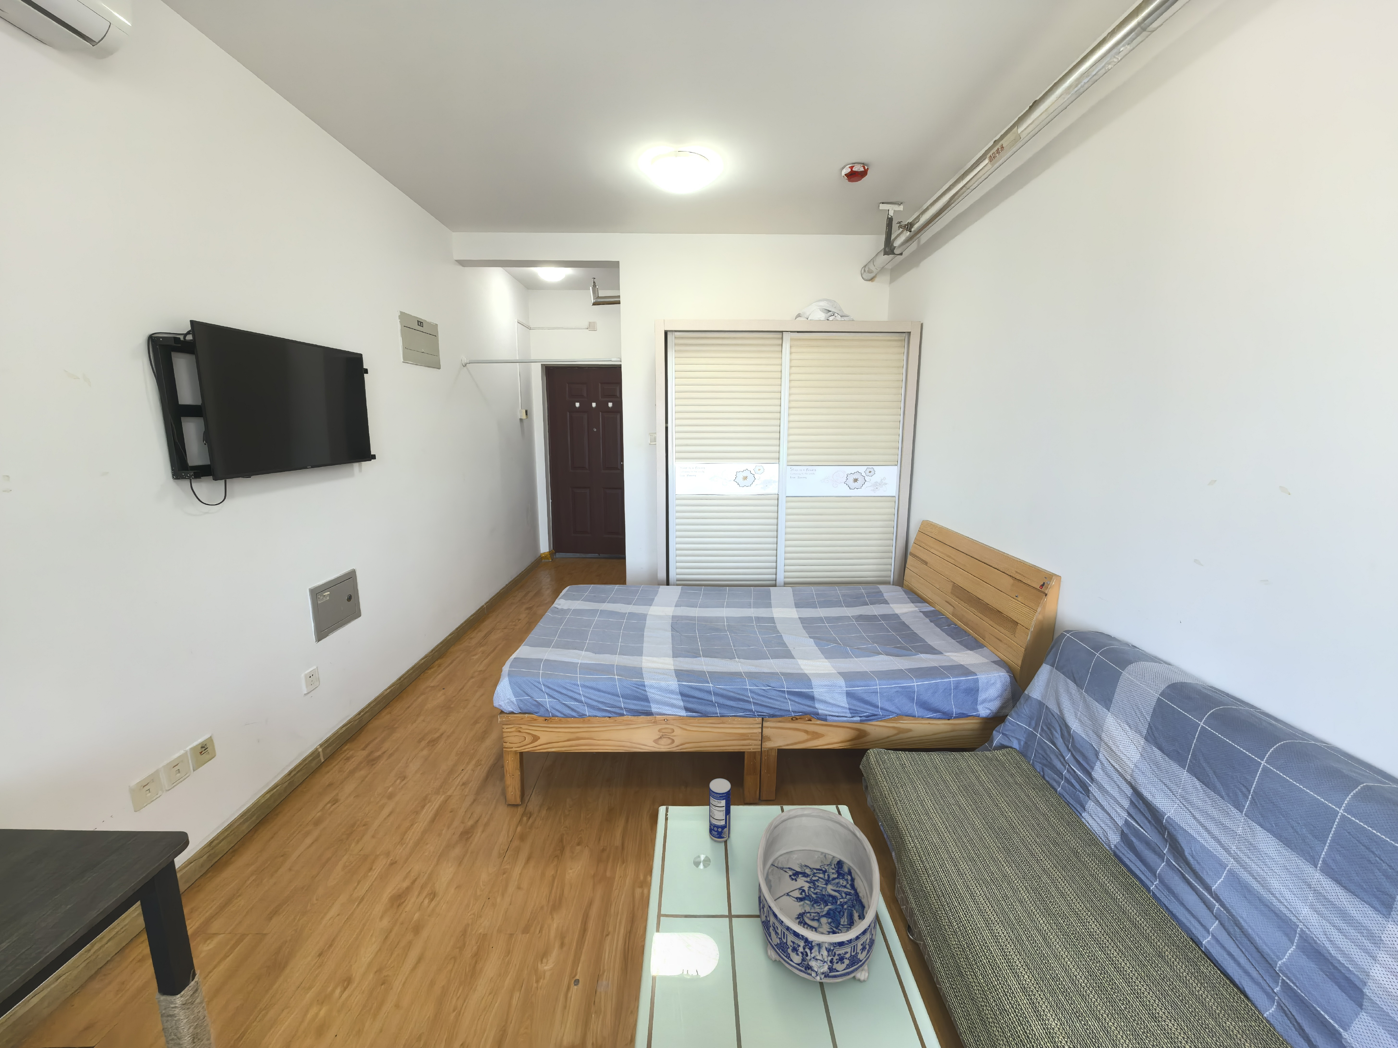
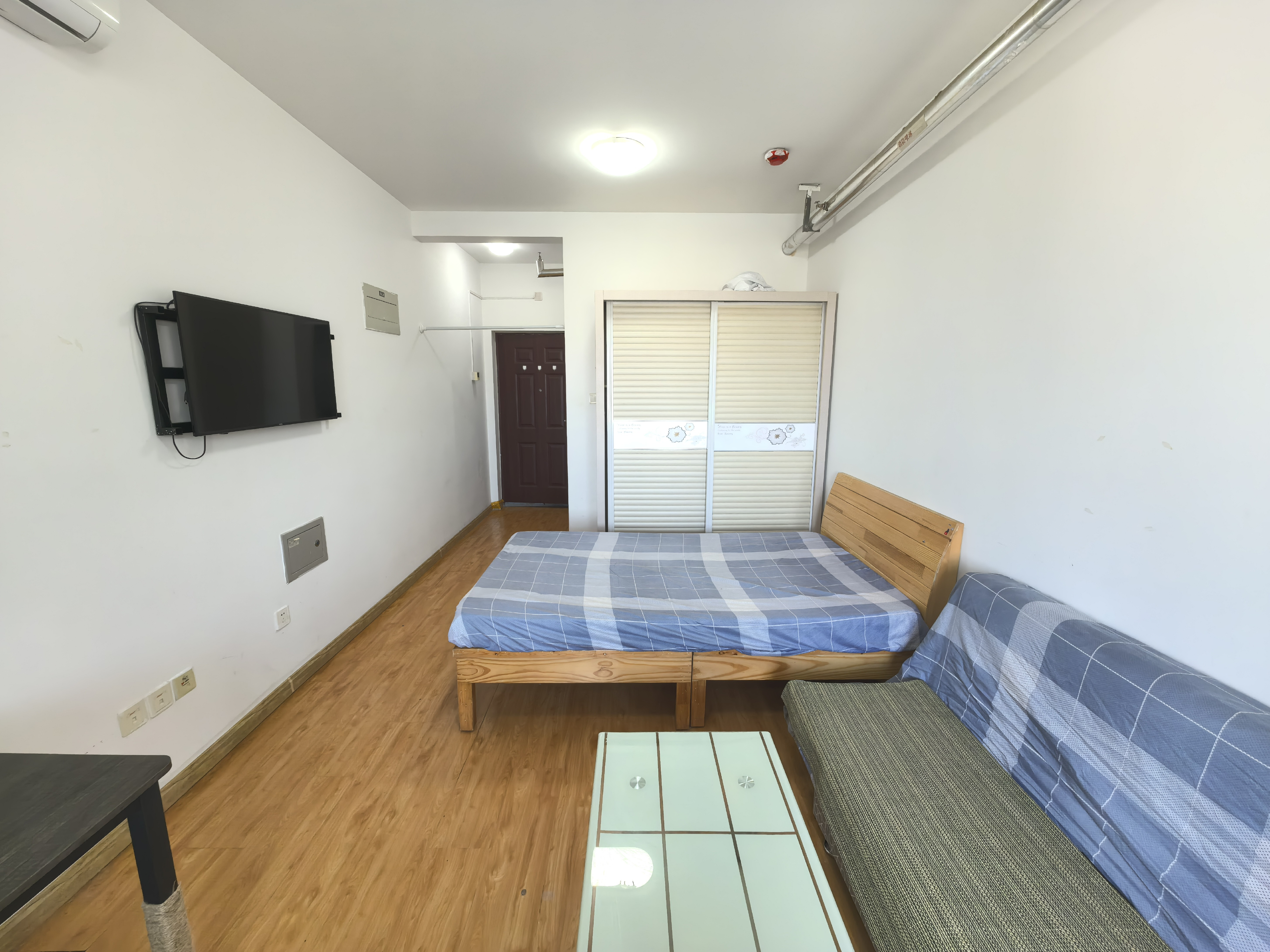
- beverage can [709,778,731,842]
- decorative bowl [756,807,881,983]
